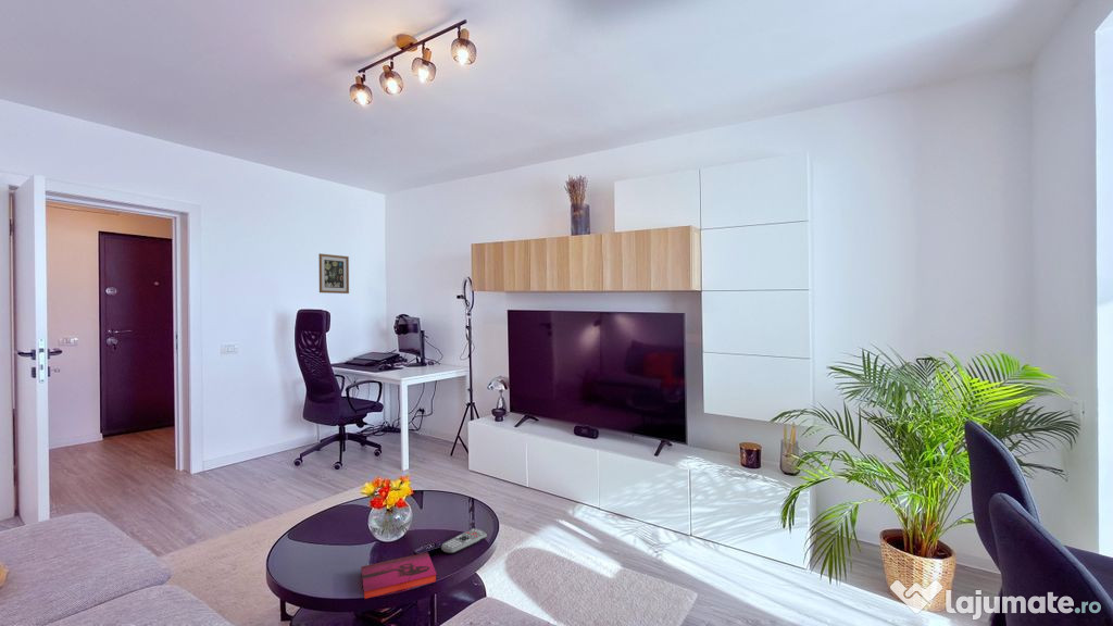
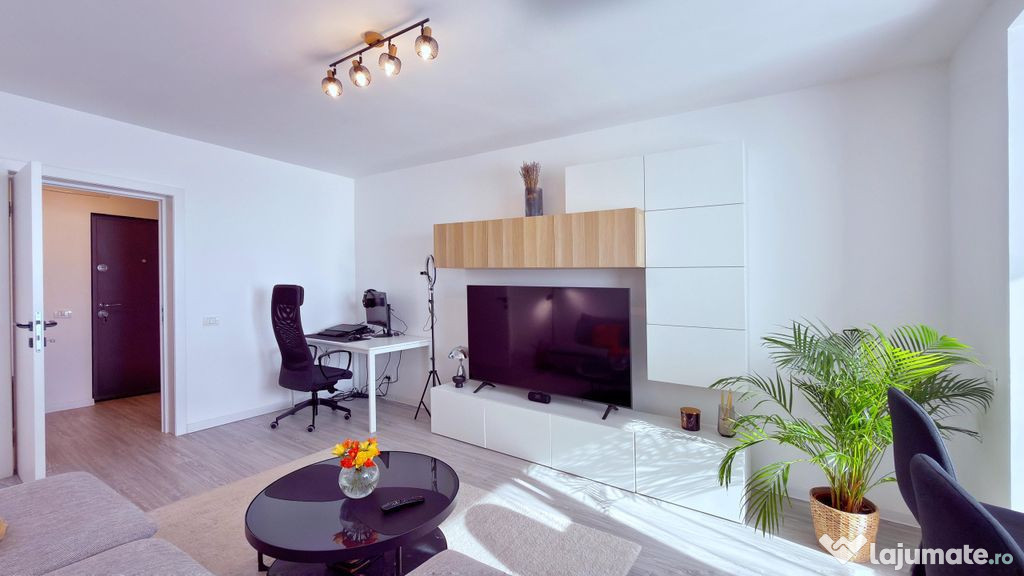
- wall art [317,252,350,295]
- remote control [440,527,488,554]
- hardback book [360,551,437,600]
